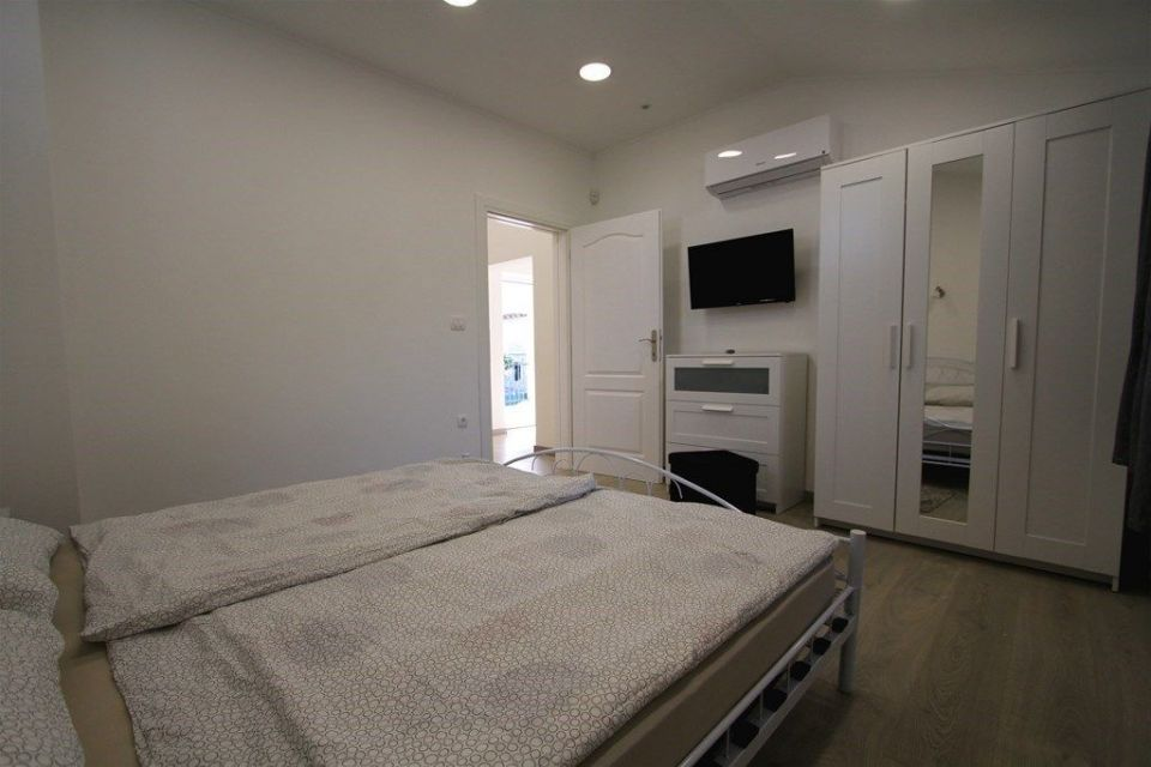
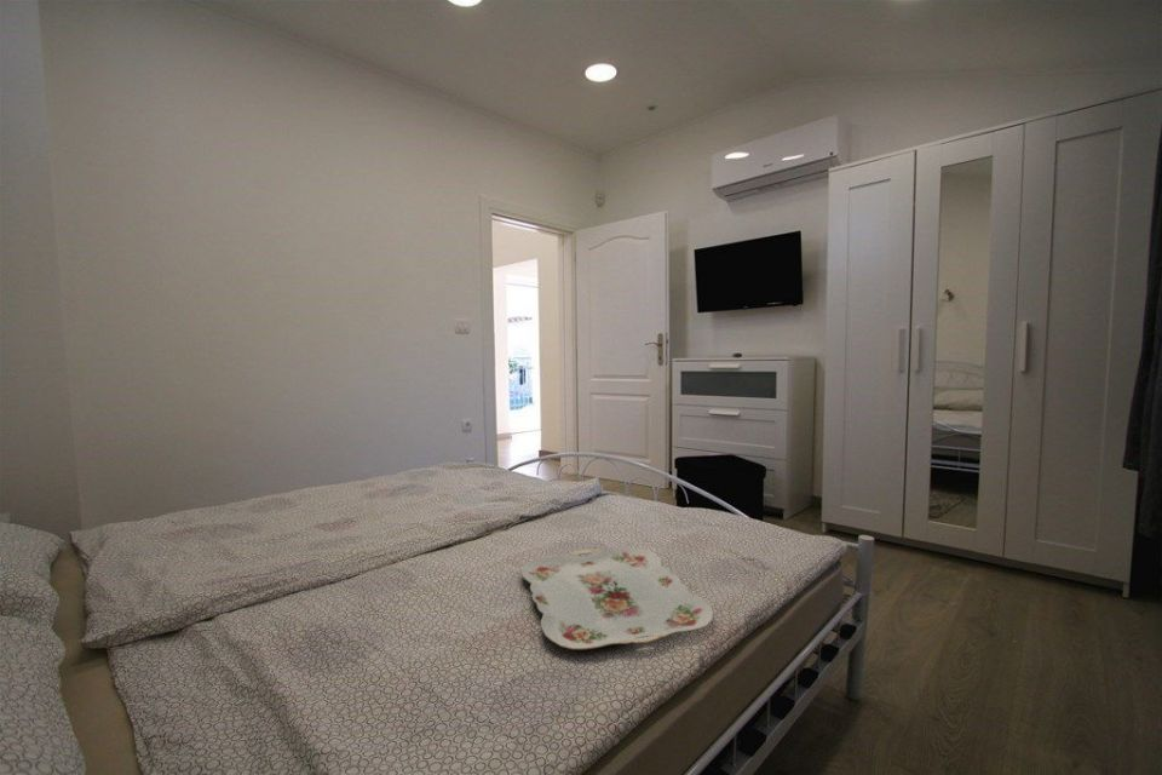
+ serving tray [519,546,714,650]
